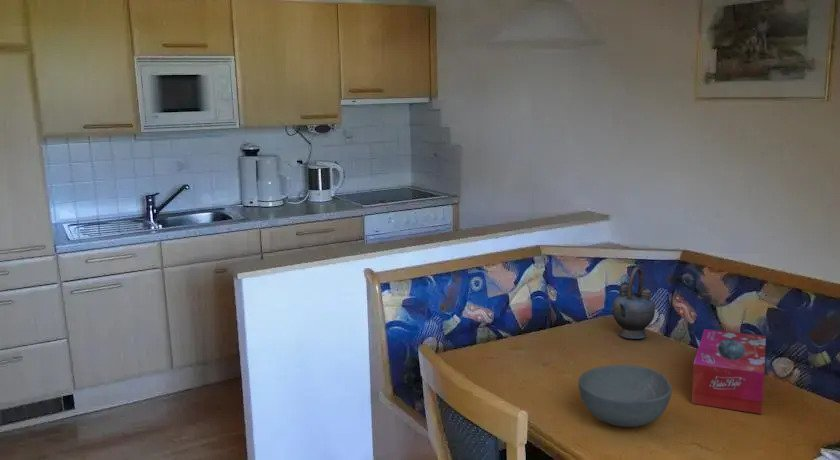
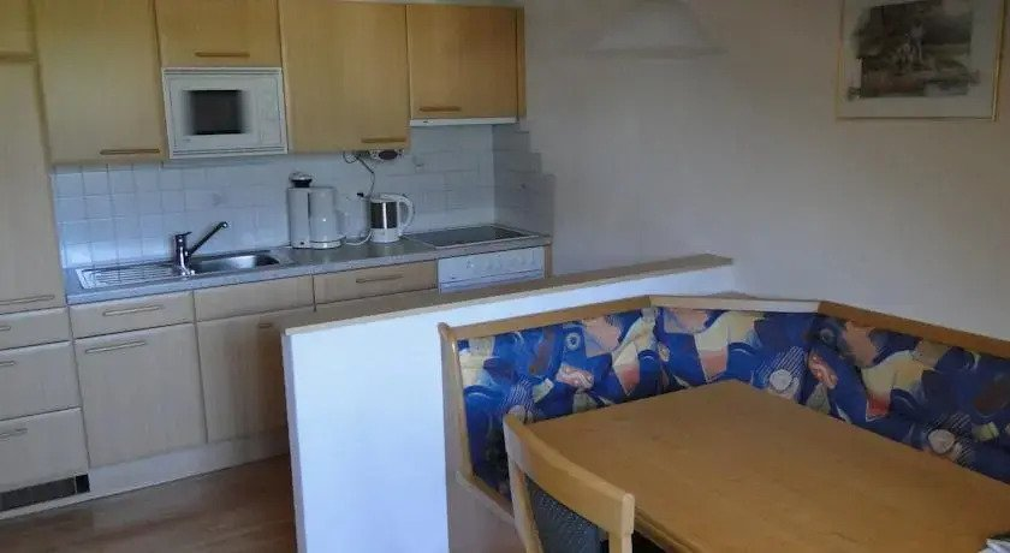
- tissue box [691,328,767,415]
- bowl [578,364,673,428]
- teapot [609,266,656,340]
